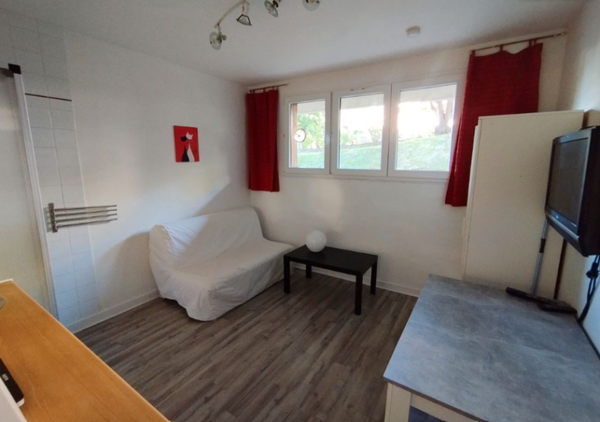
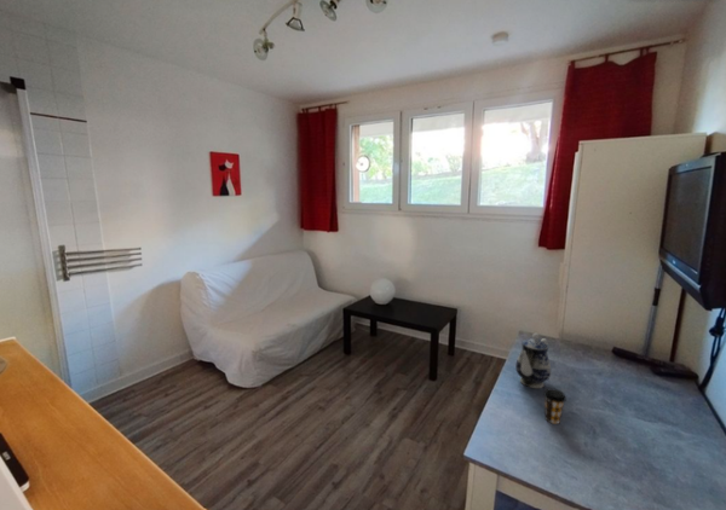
+ teapot [514,332,552,389]
+ coffee cup [542,387,567,425]
